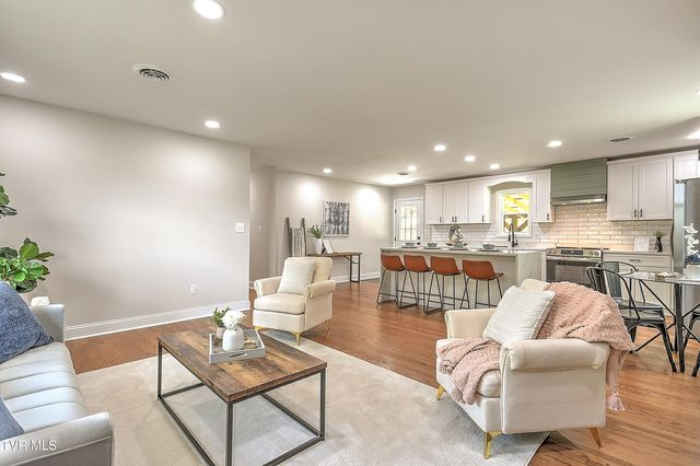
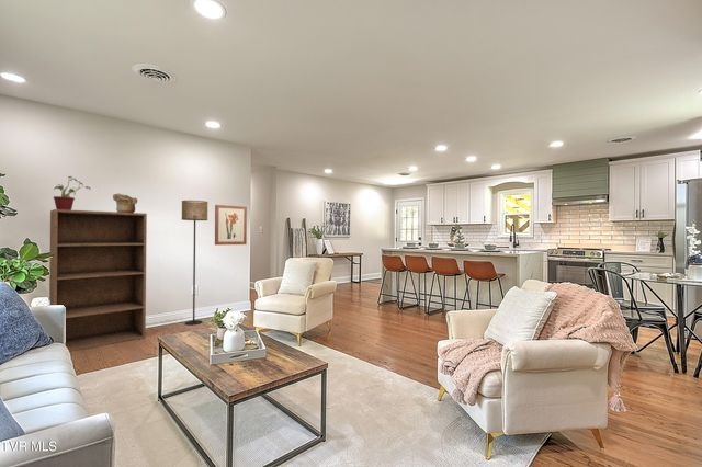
+ wall art [214,204,248,247]
+ bookshelf [48,208,148,353]
+ potted plant [53,175,92,210]
+ ceramic vessel [112,193,138,213]
+ floor lamp [181,200,210,326]
